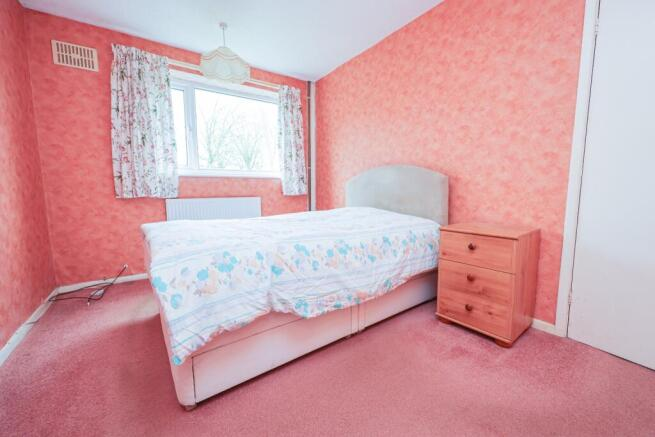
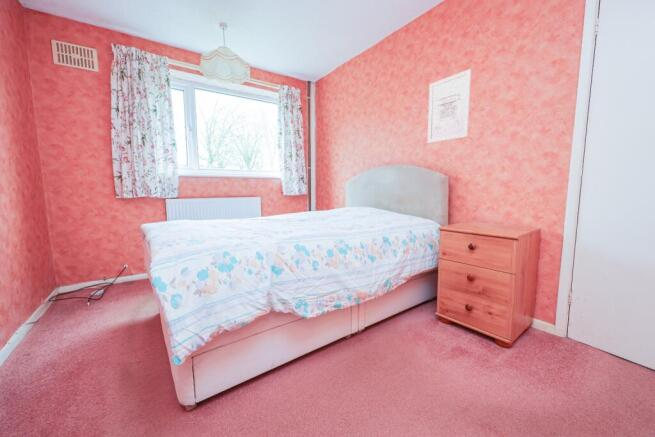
+ wall art [427,68,472,144]
